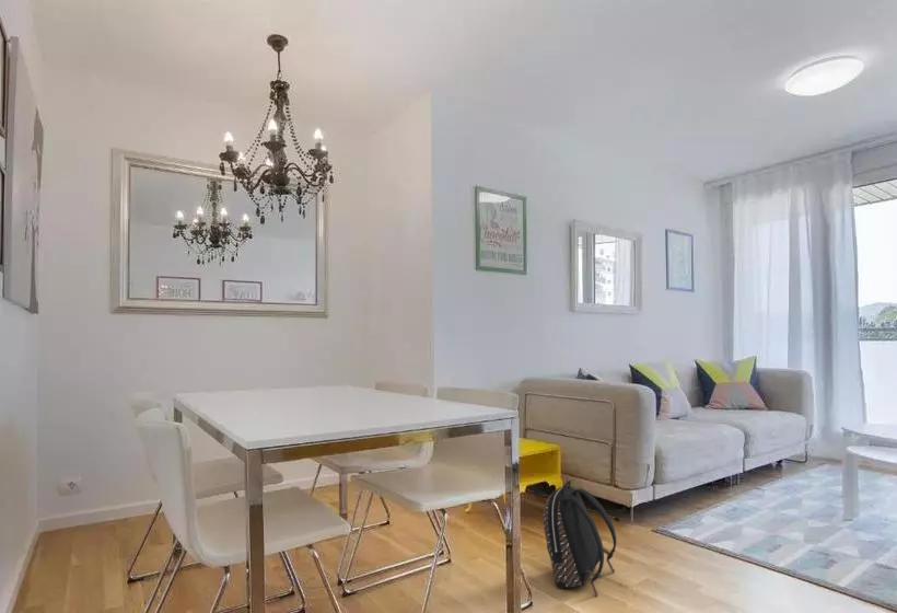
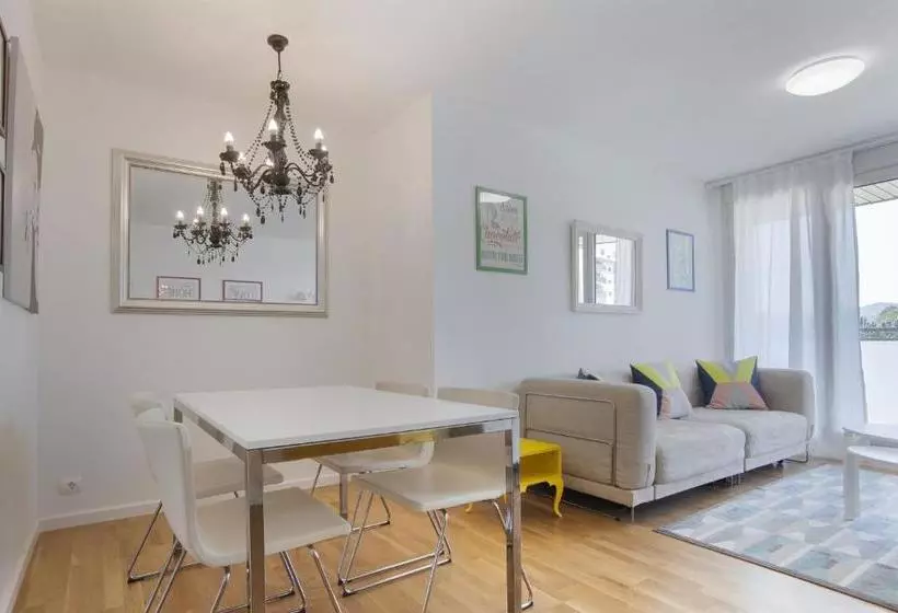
- backpack [541,479,618,599]
